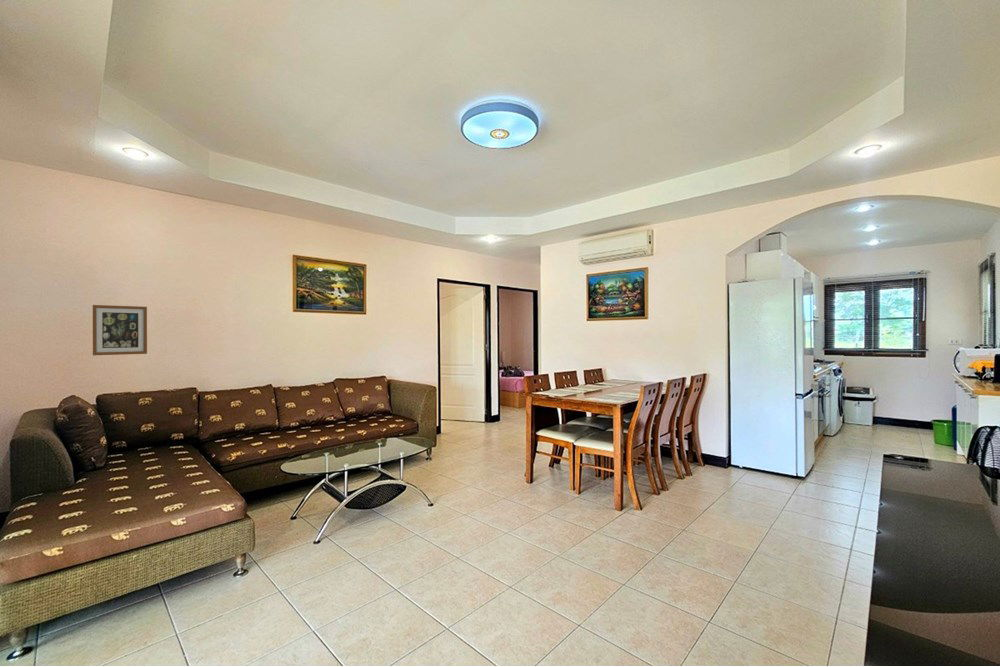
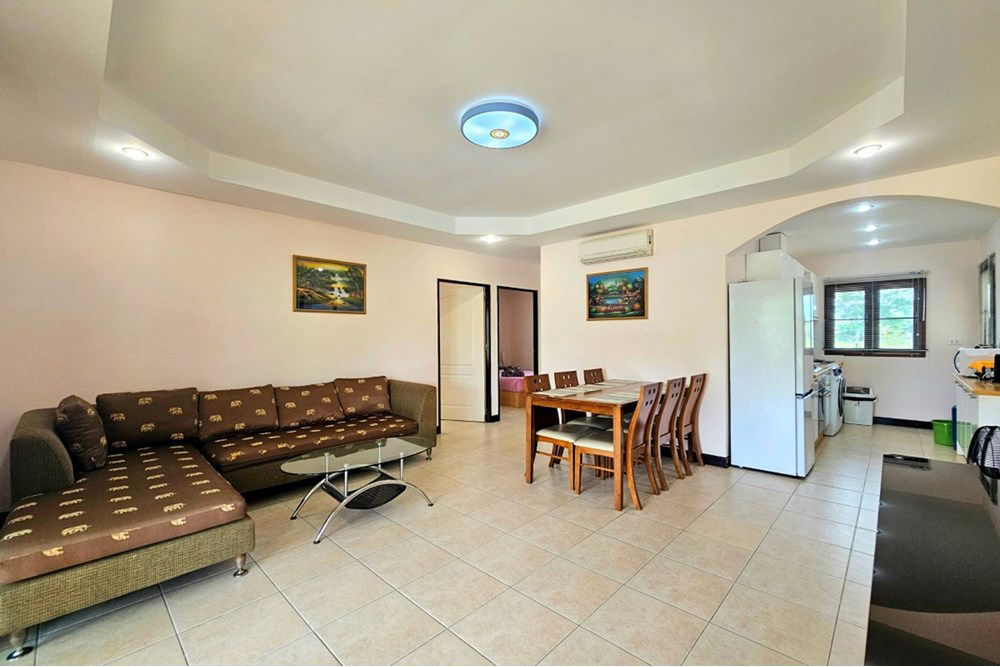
- wall art [92,304,148,356]
